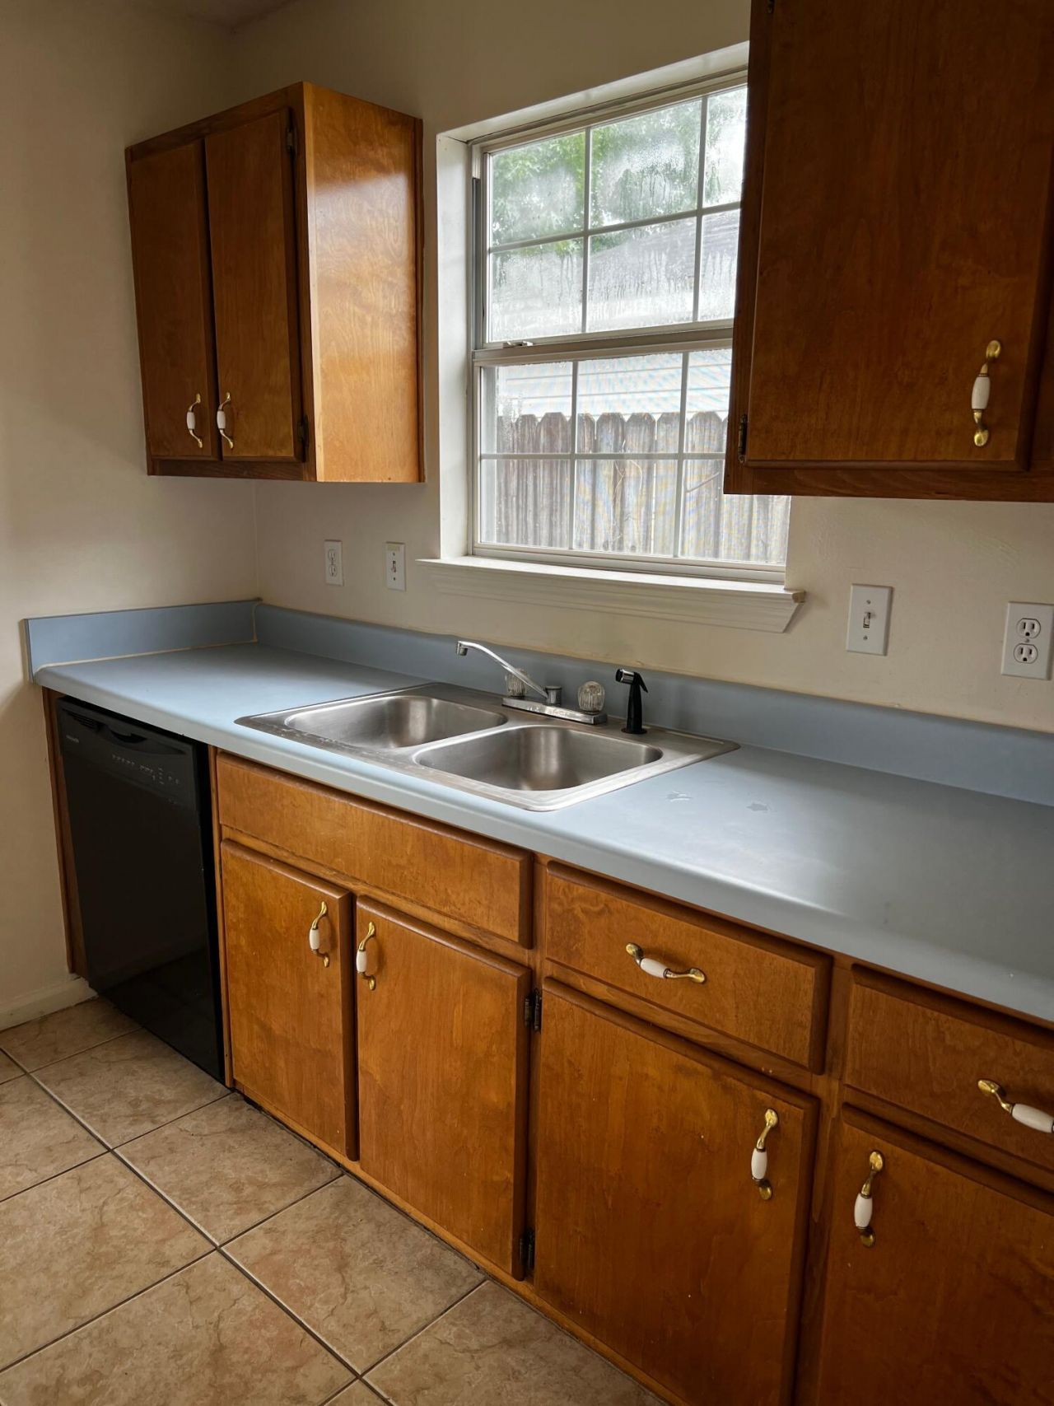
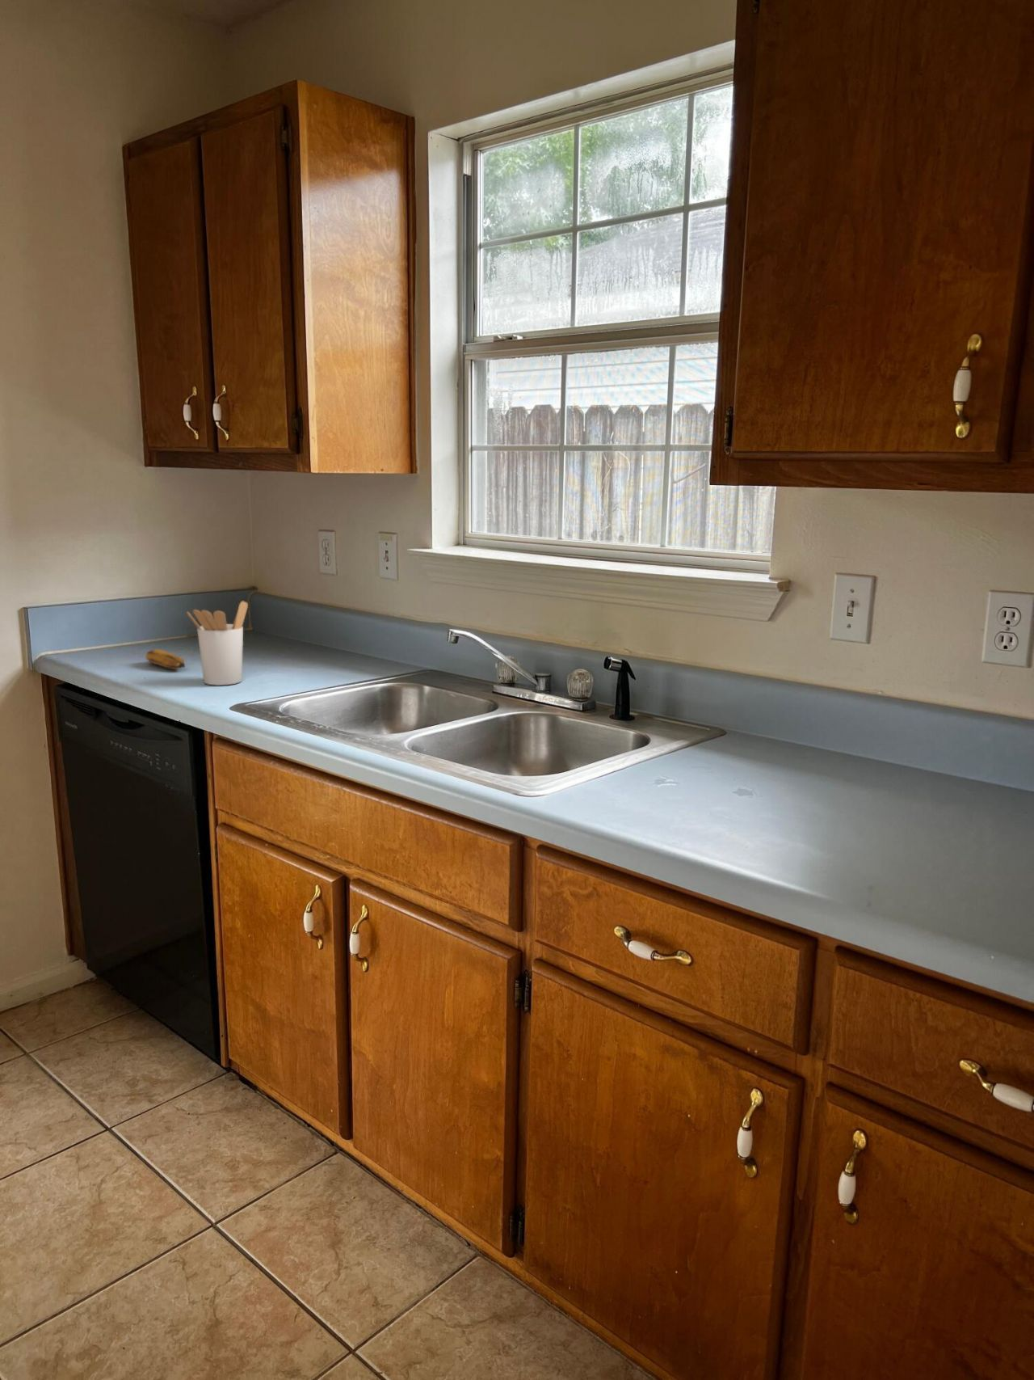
+ utensil holder [186,601,249,687]
+ banana [144,649,186,670]
